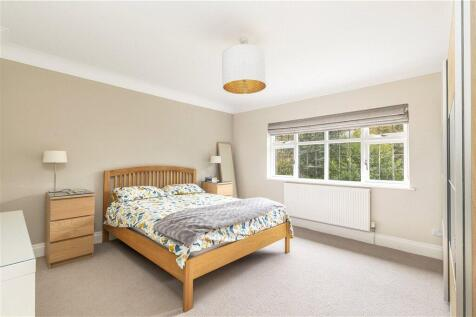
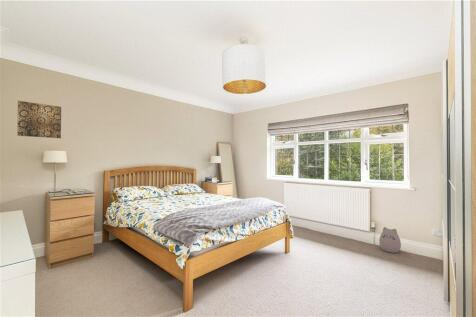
+ plush toy [378,226,402,254]
+ wall art [16,100,62,139]
